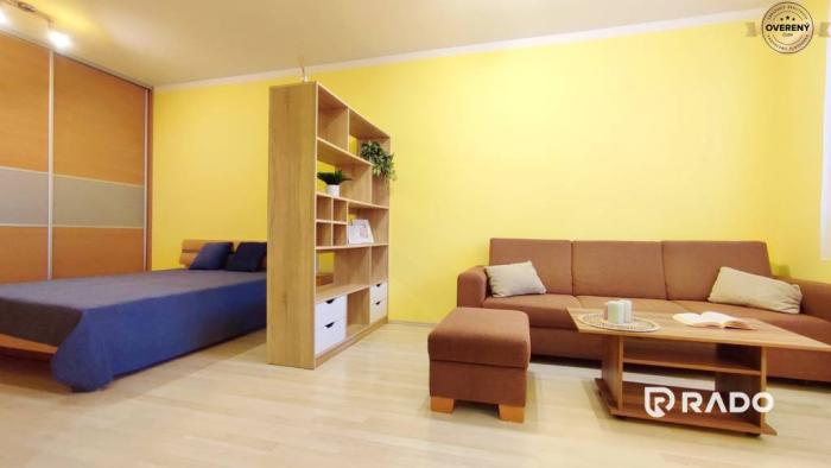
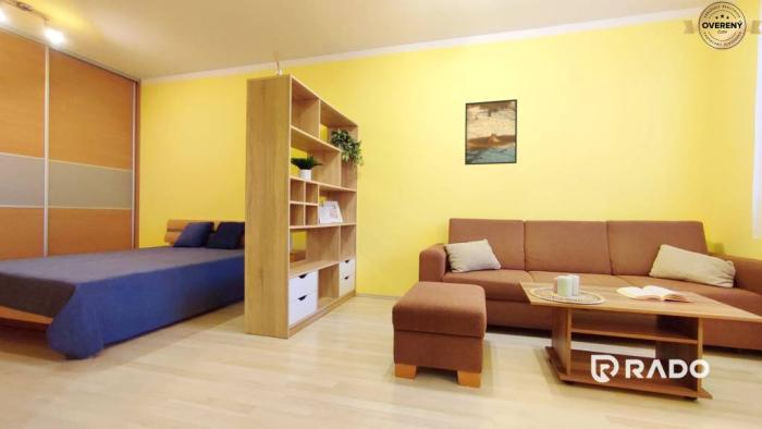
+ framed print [464,98,518,166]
